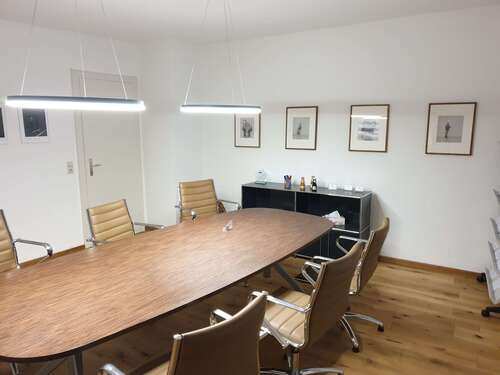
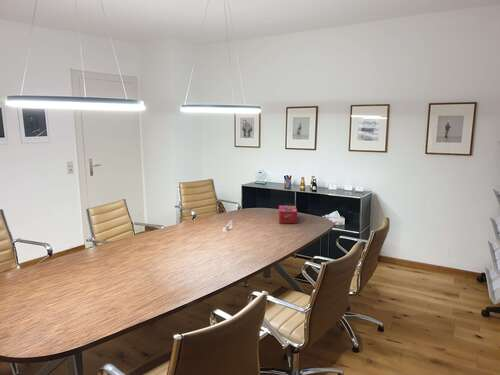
+ tissue box [278,204,298,224]
